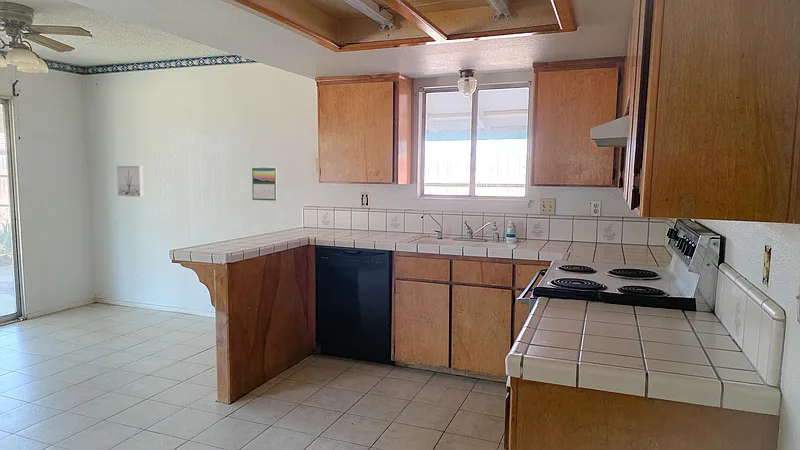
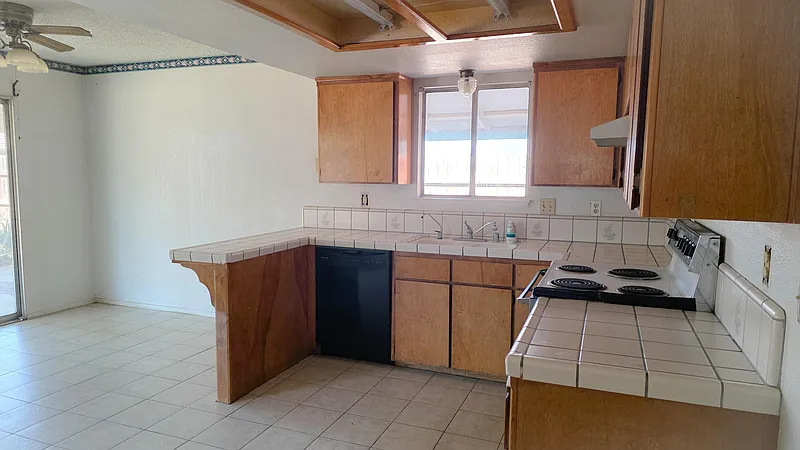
- wall art [116,165,144,198]
- calendar [251,165,277,202]
